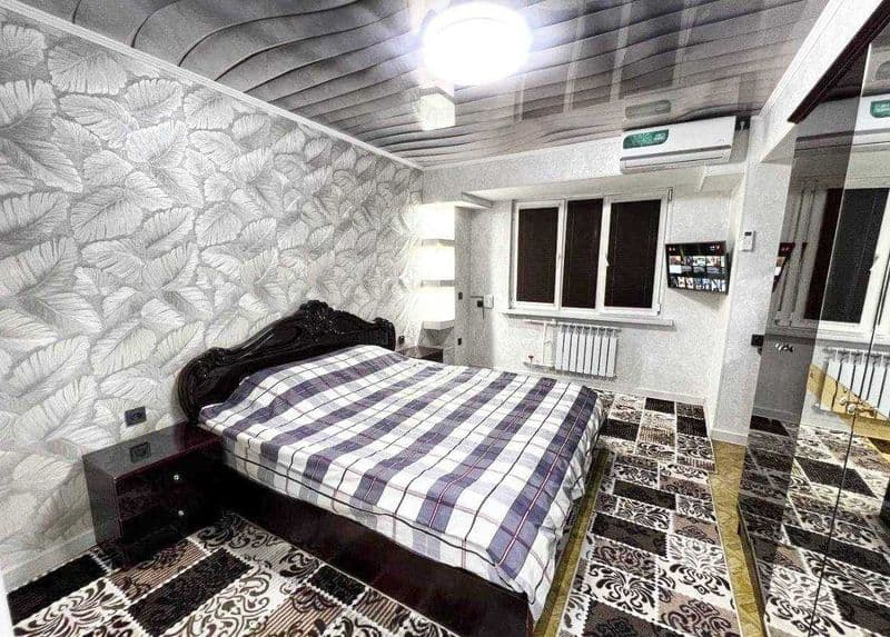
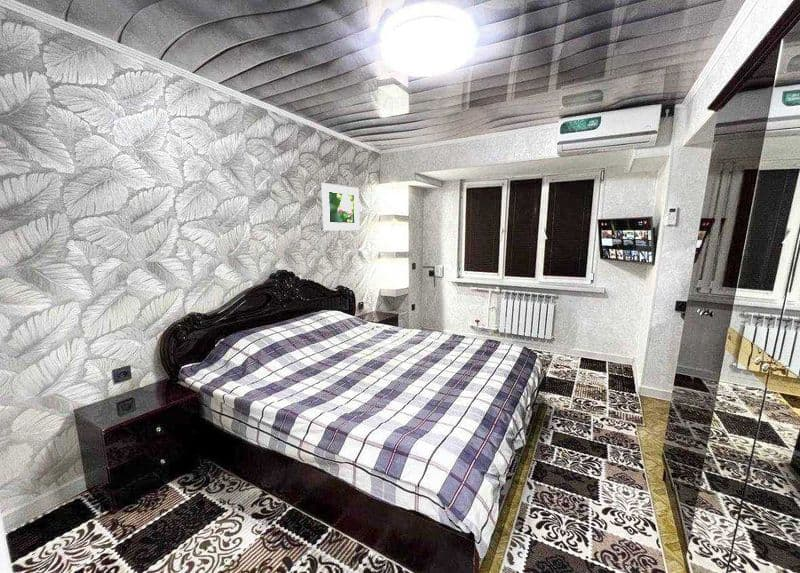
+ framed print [320,182,361,232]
